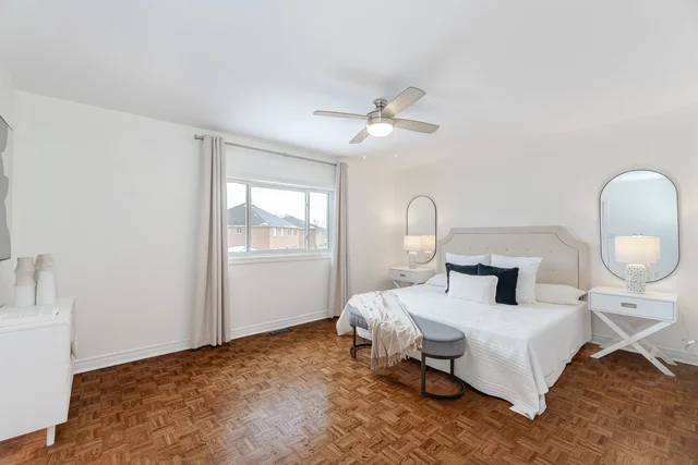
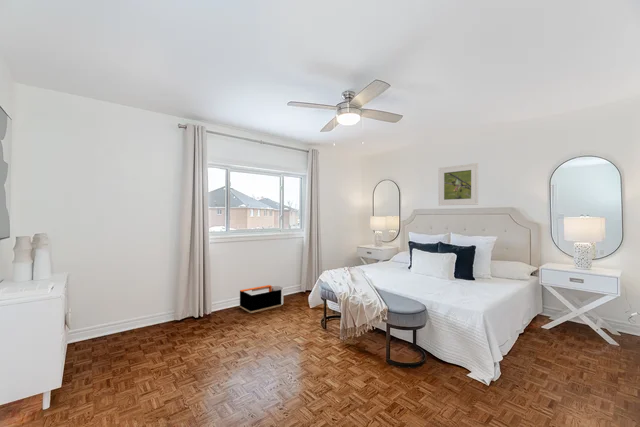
+ storage bin [239,284,284,314]
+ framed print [438,162,479,207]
